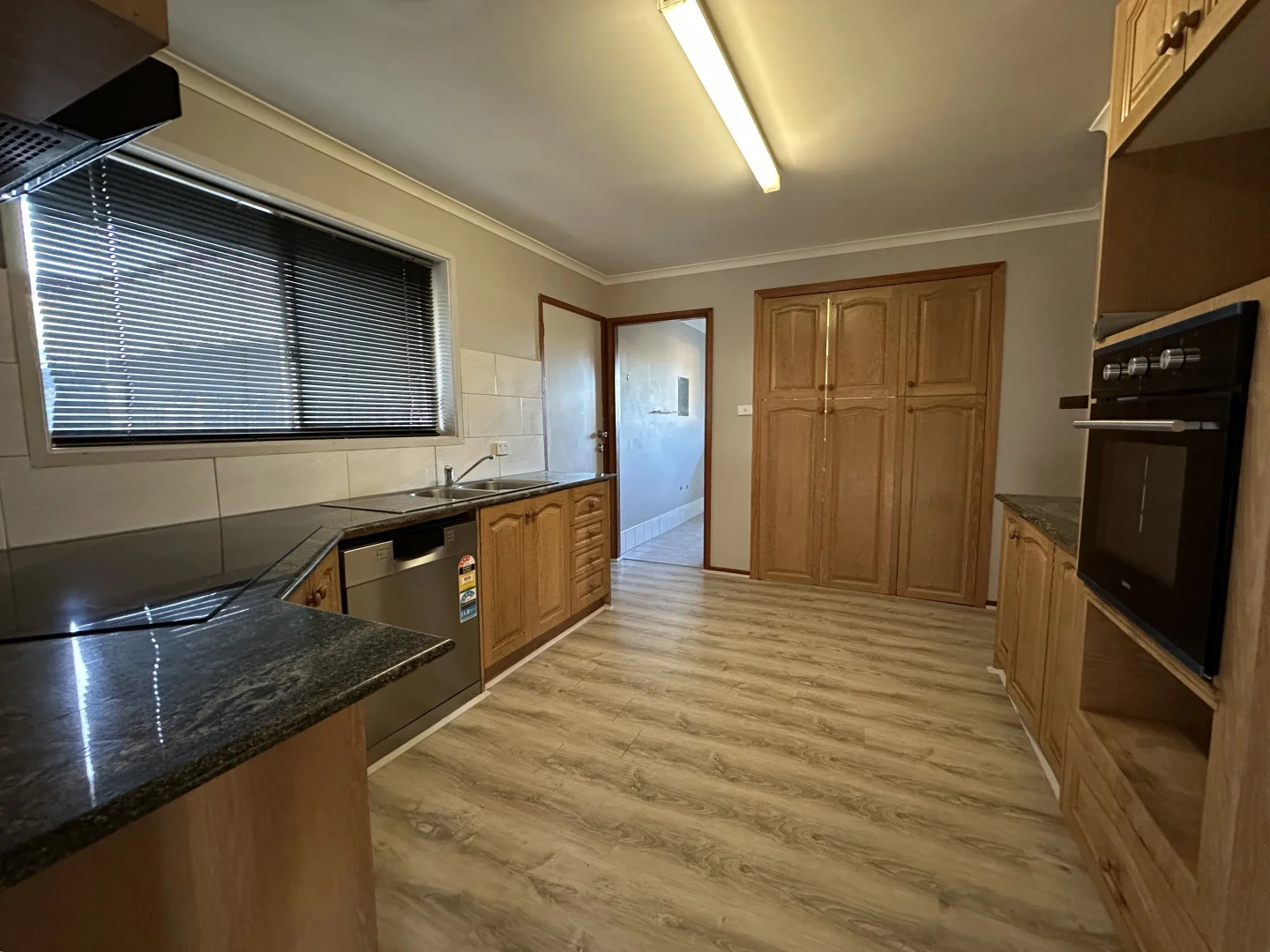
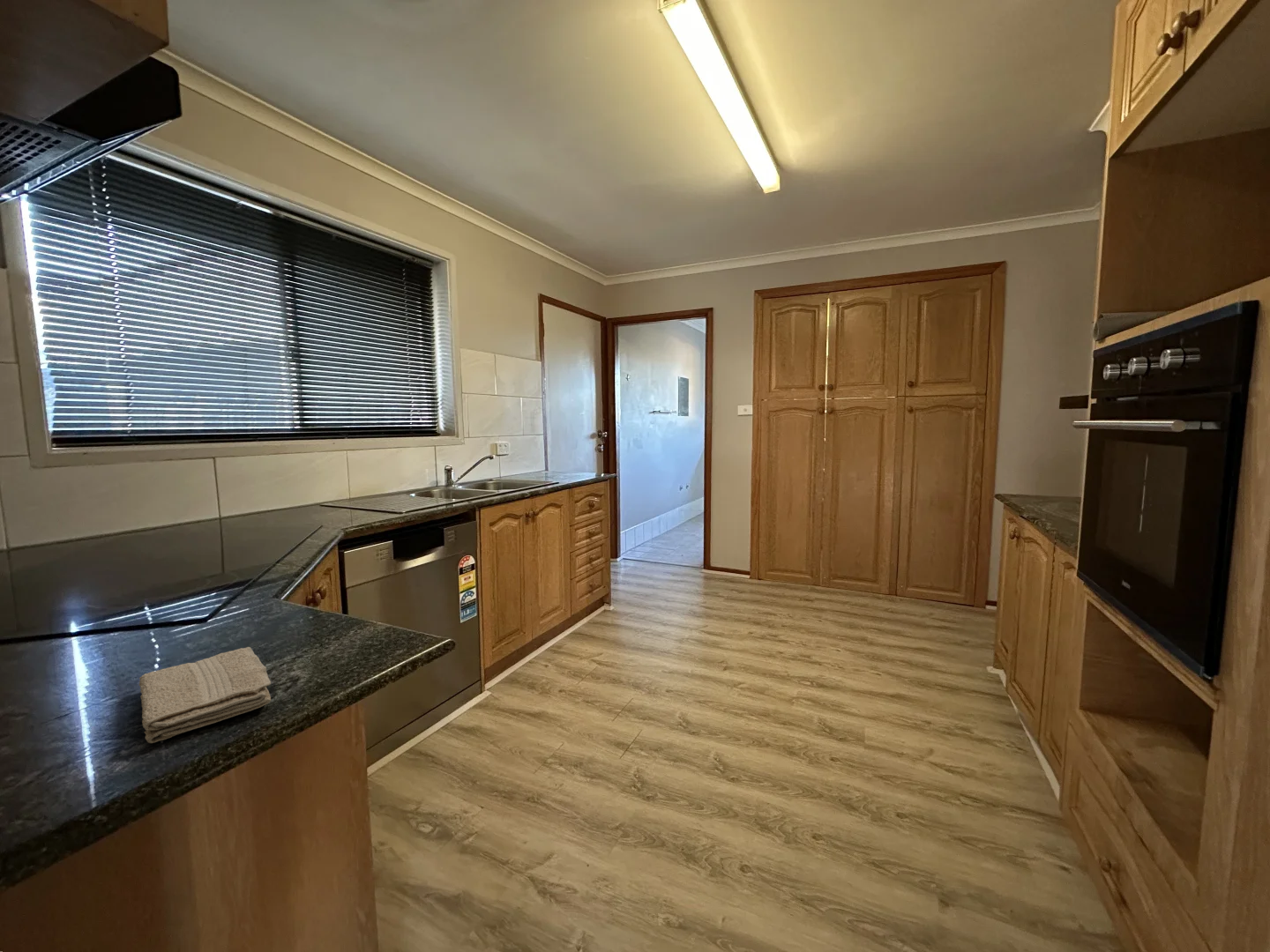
+ washcloth [138,646,272,744]
